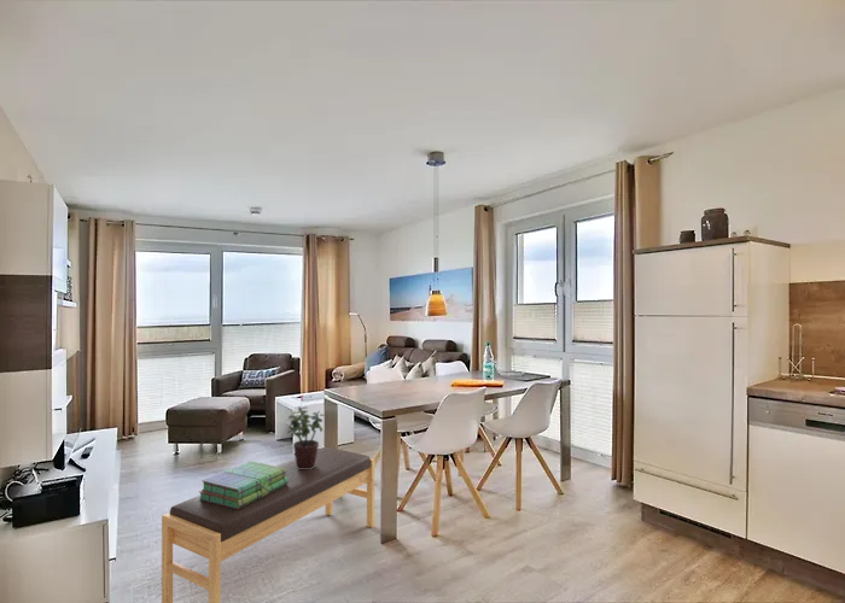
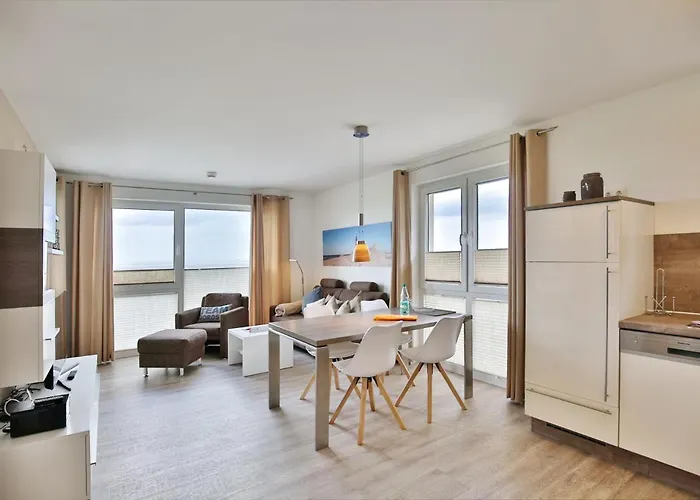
- bench [161,446,375,603]
- stack of books [198,461,289,509]
- potted plant [286,405,325,469]
